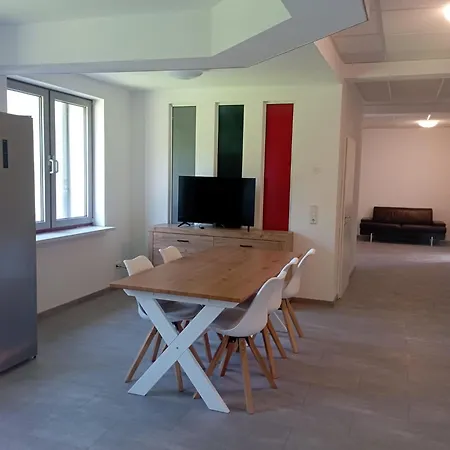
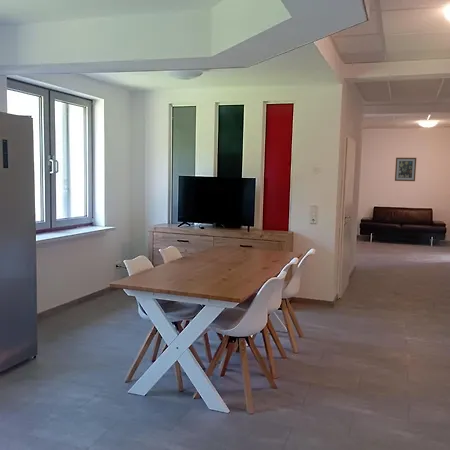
+ wall art [394,157,417,182]
